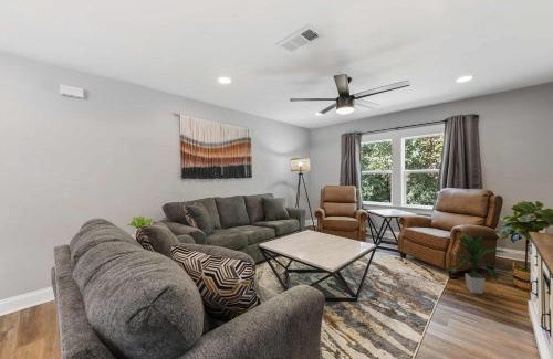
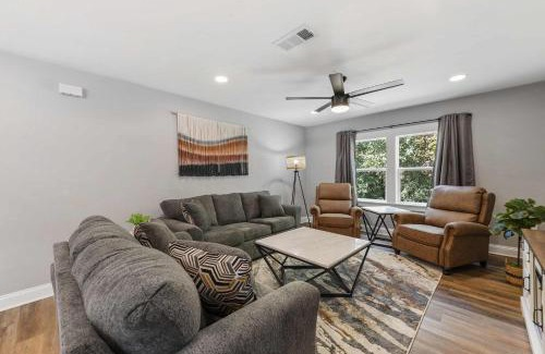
- indoor plant [444,233,510,295]
